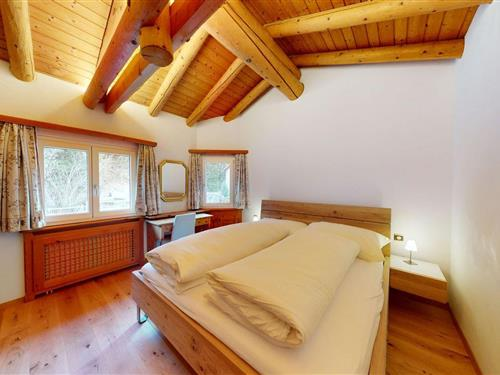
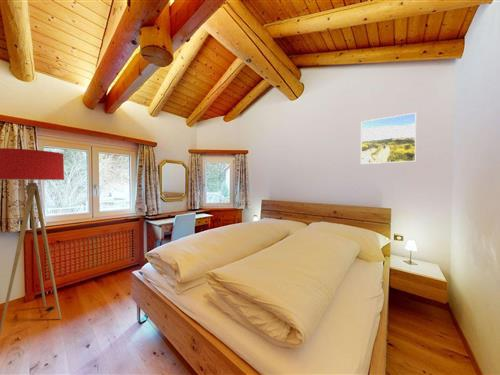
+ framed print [360,112,417,165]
+ floor lamp [0,147,65,336]
